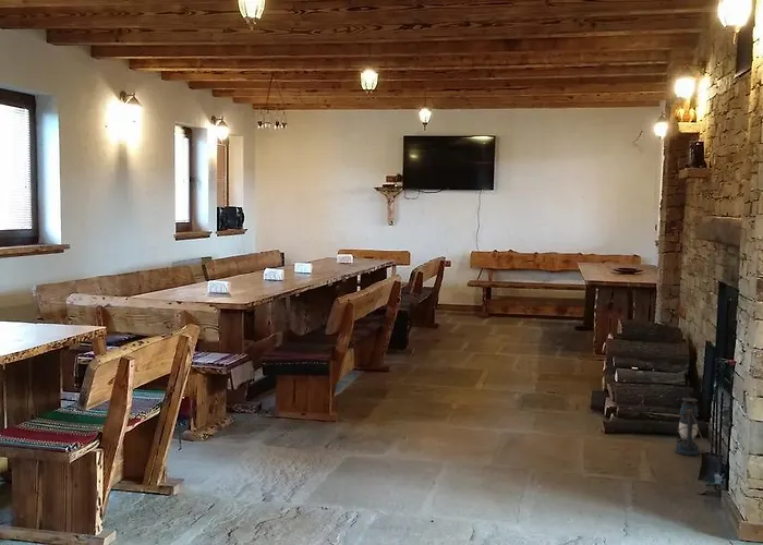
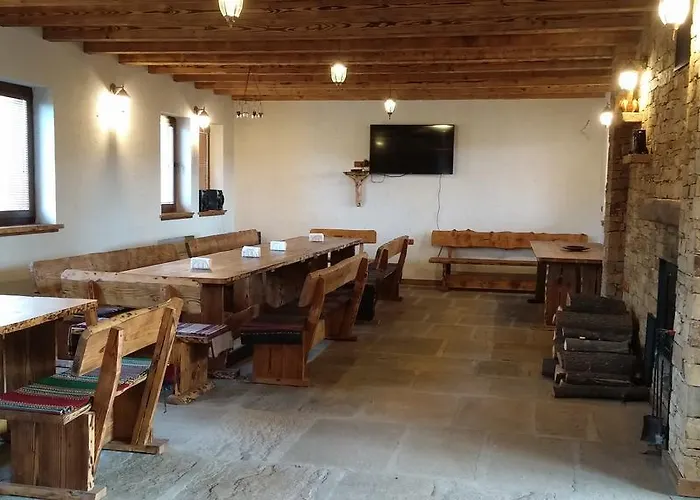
- lantern [674,396,705,457]
